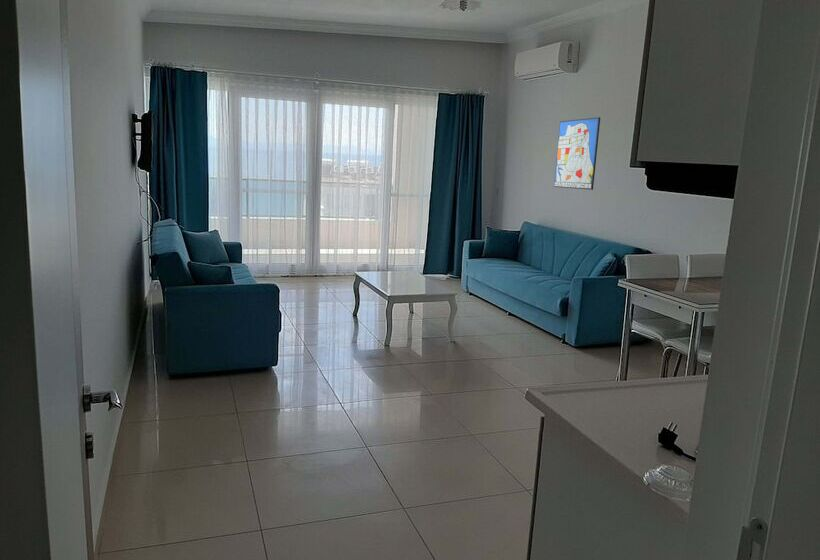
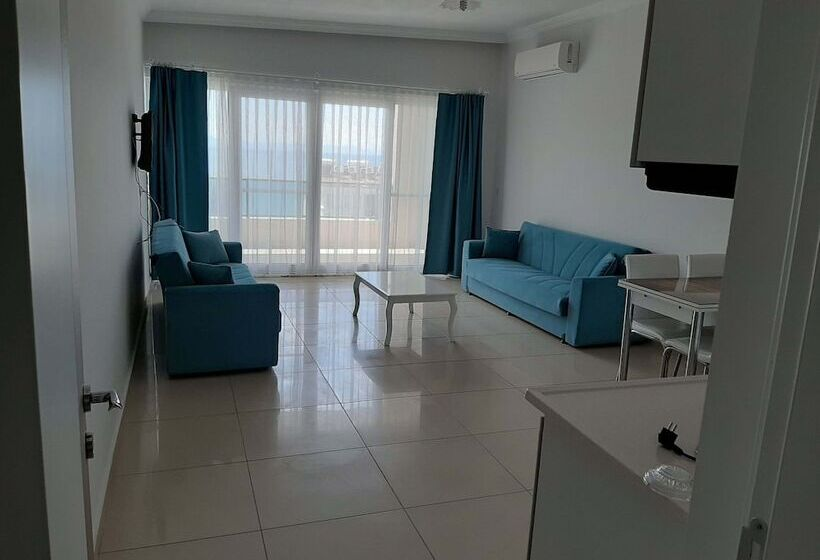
- wall art [553,116,601,191]
